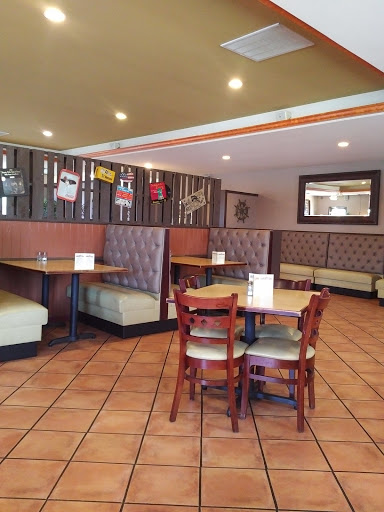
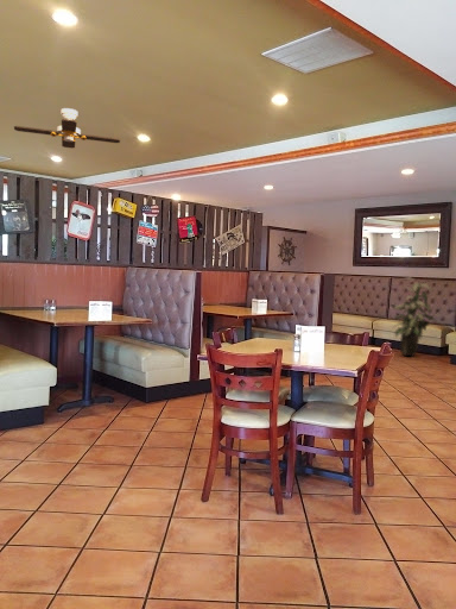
+ ceiling fan [13,107,121,150]
+ indoor plant [391,277,437,358]
